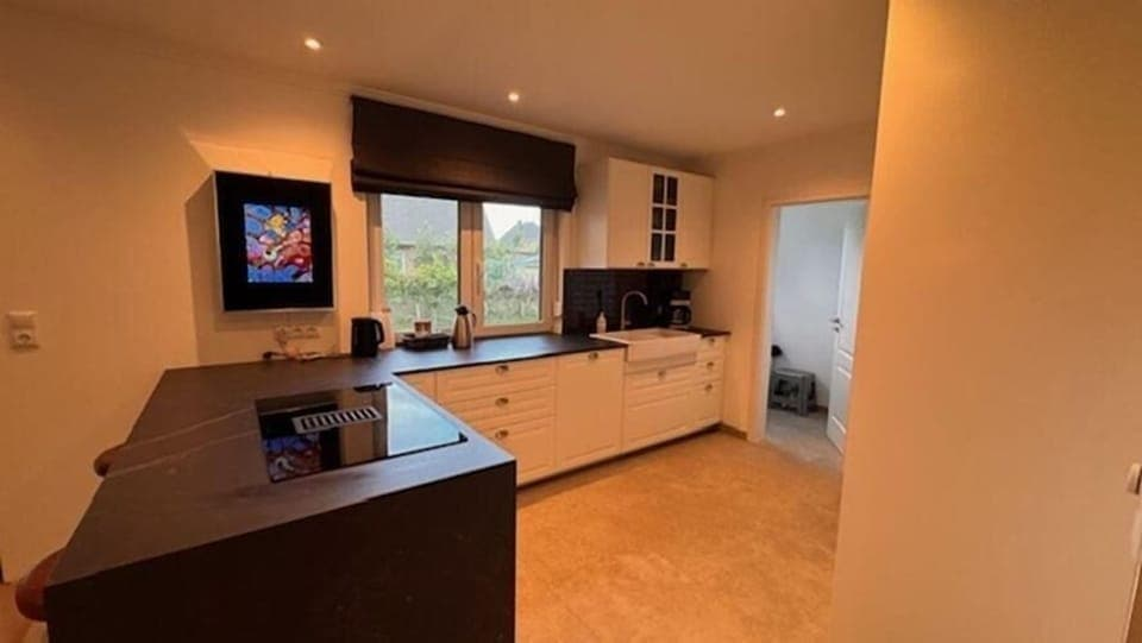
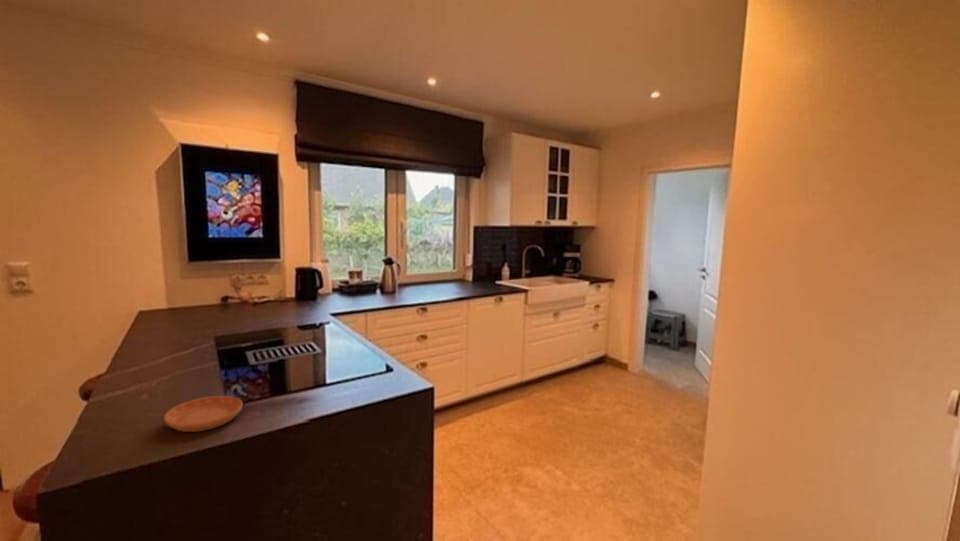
+ saucer [163,395,244,433]
